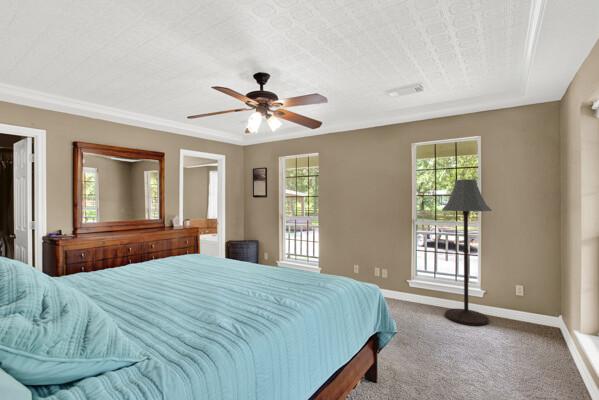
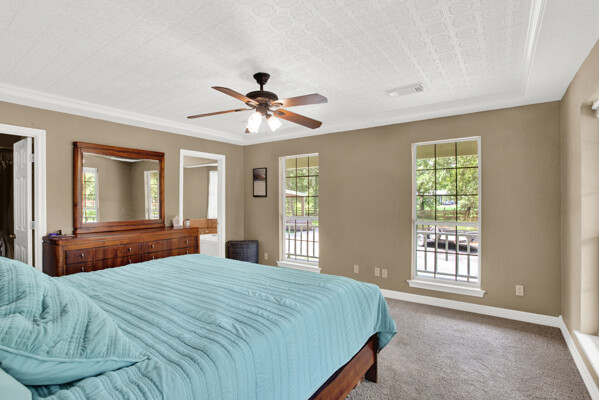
- floor lamp [441,178,493,327]
